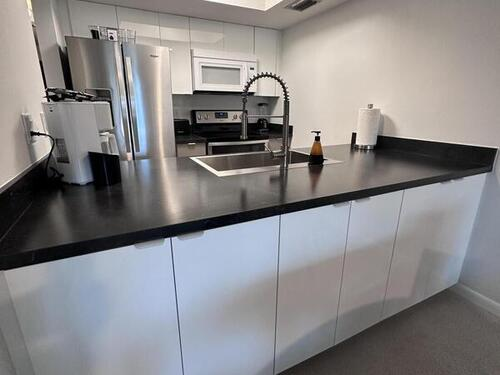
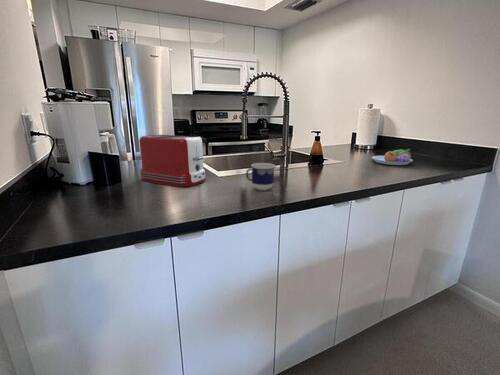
+ toaster [138,134,206,188]
+ fruit bowl [371,148,414,166]
+ cup [245,162,276,191]
